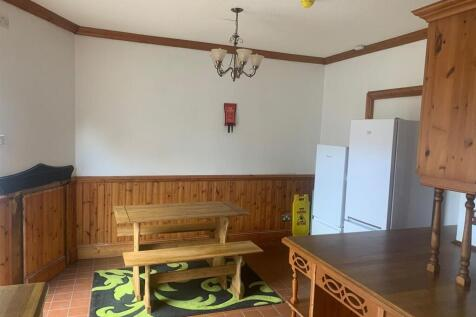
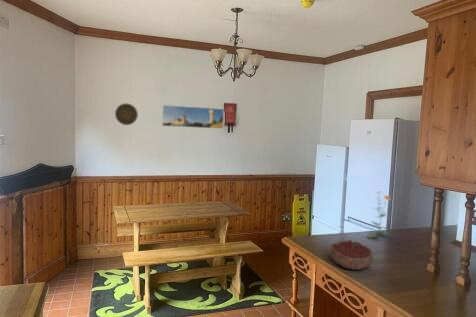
+ decorative bowl [329,239,374,271]
+ flower [368,190,392,239]
+ decorative plate [114,102,139,126]
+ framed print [161,104,225,130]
